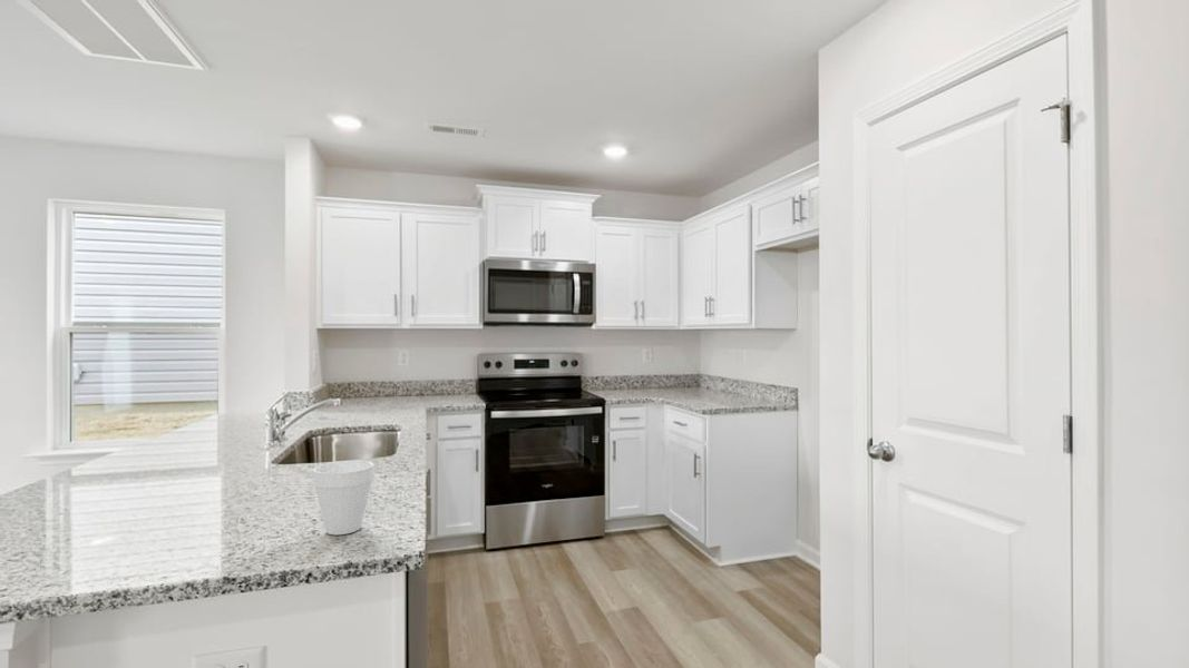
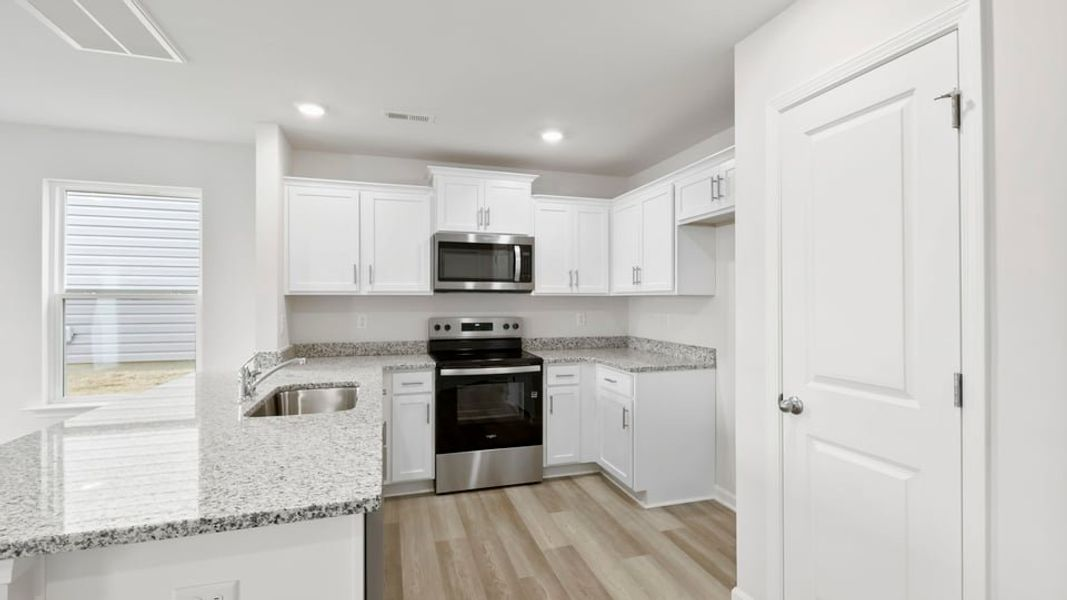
- cup [311,460,376,536]
